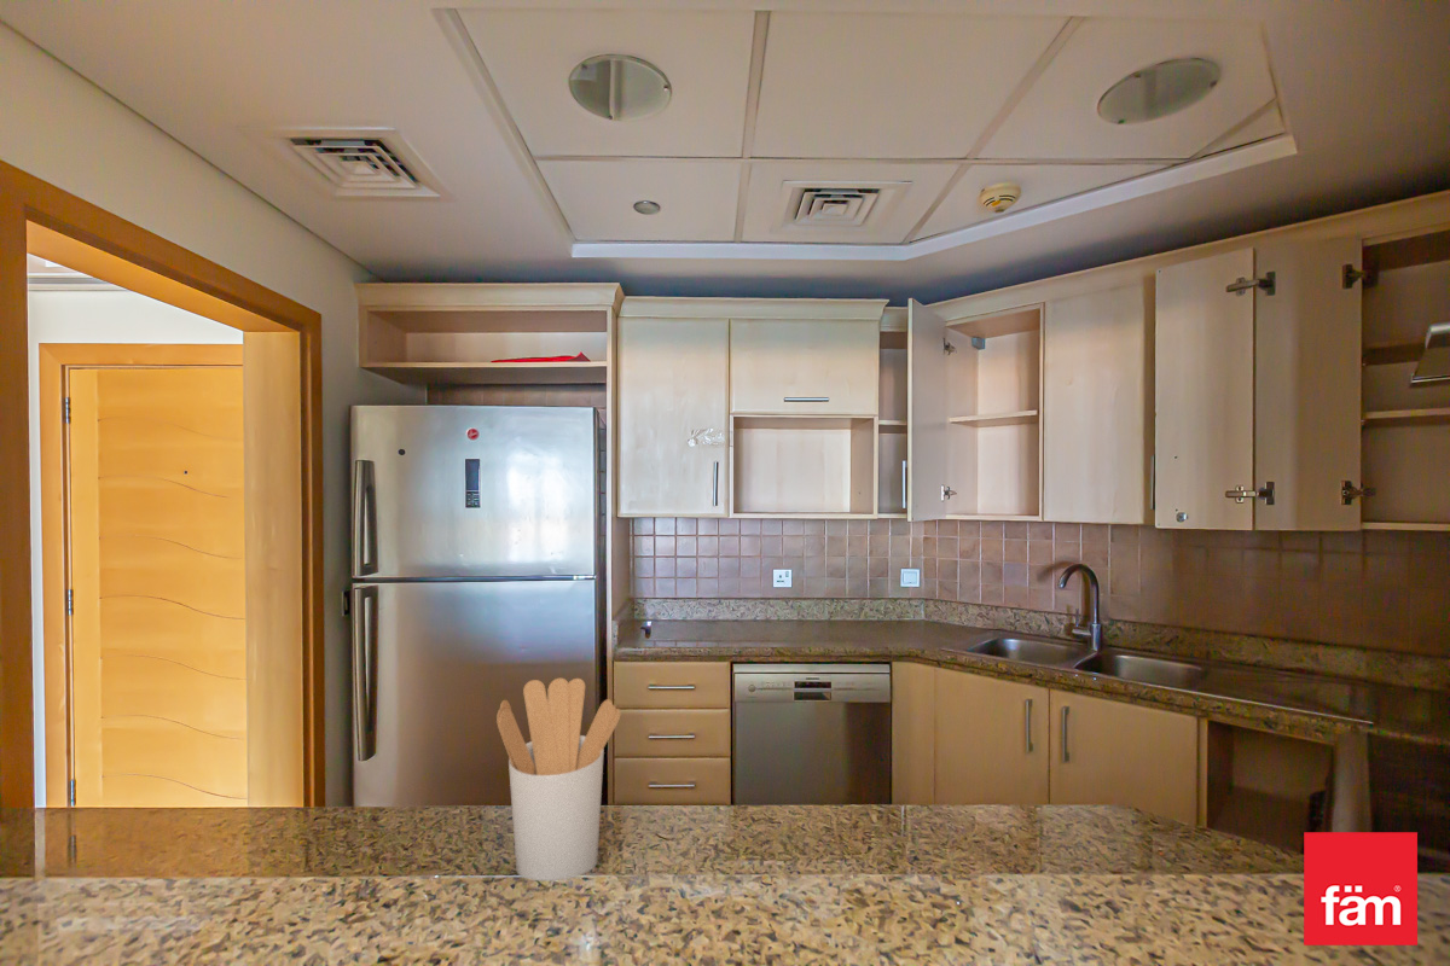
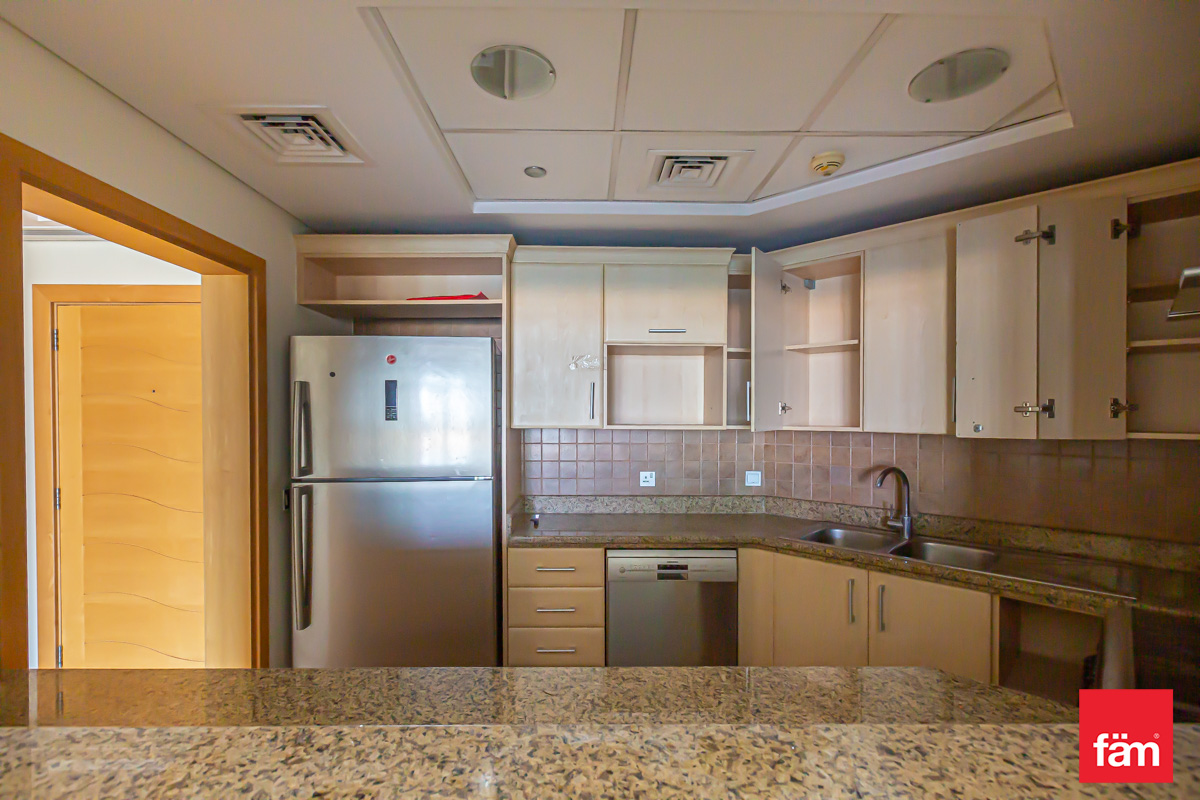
- utensil holder [495,677,621,881]
